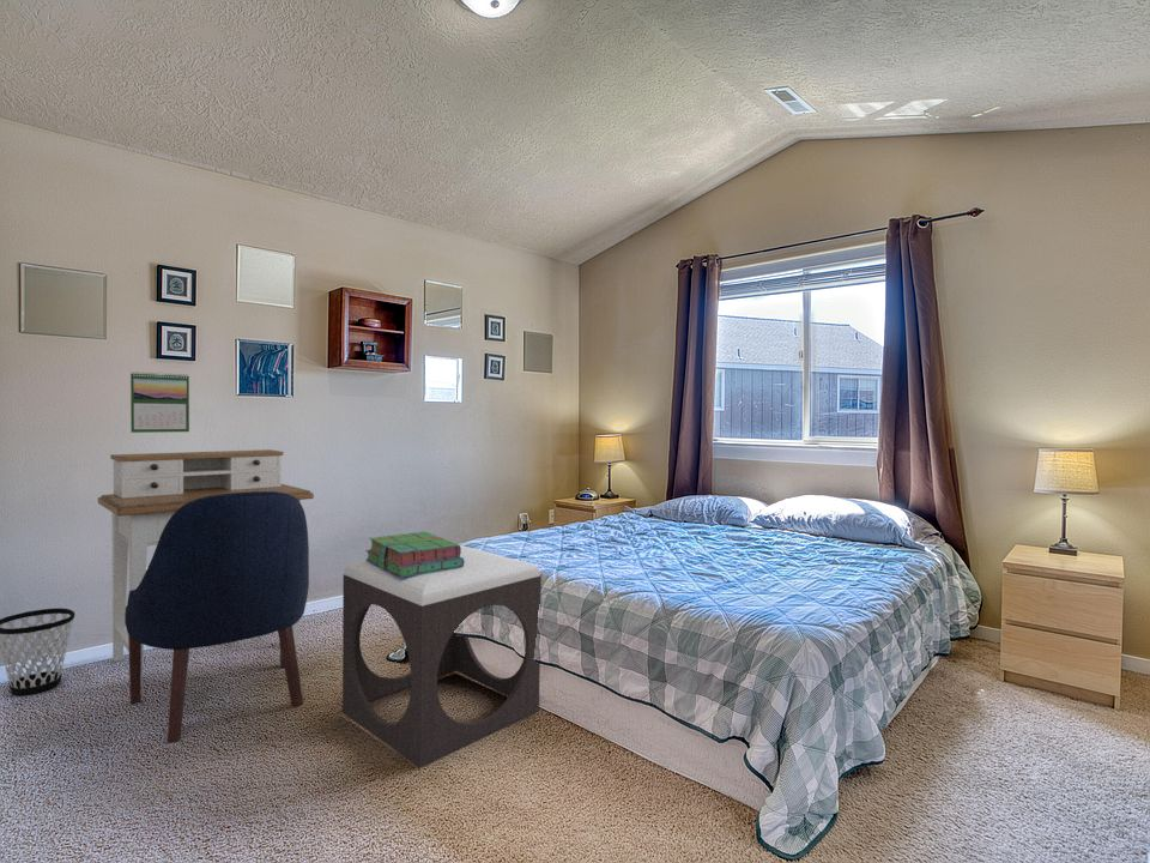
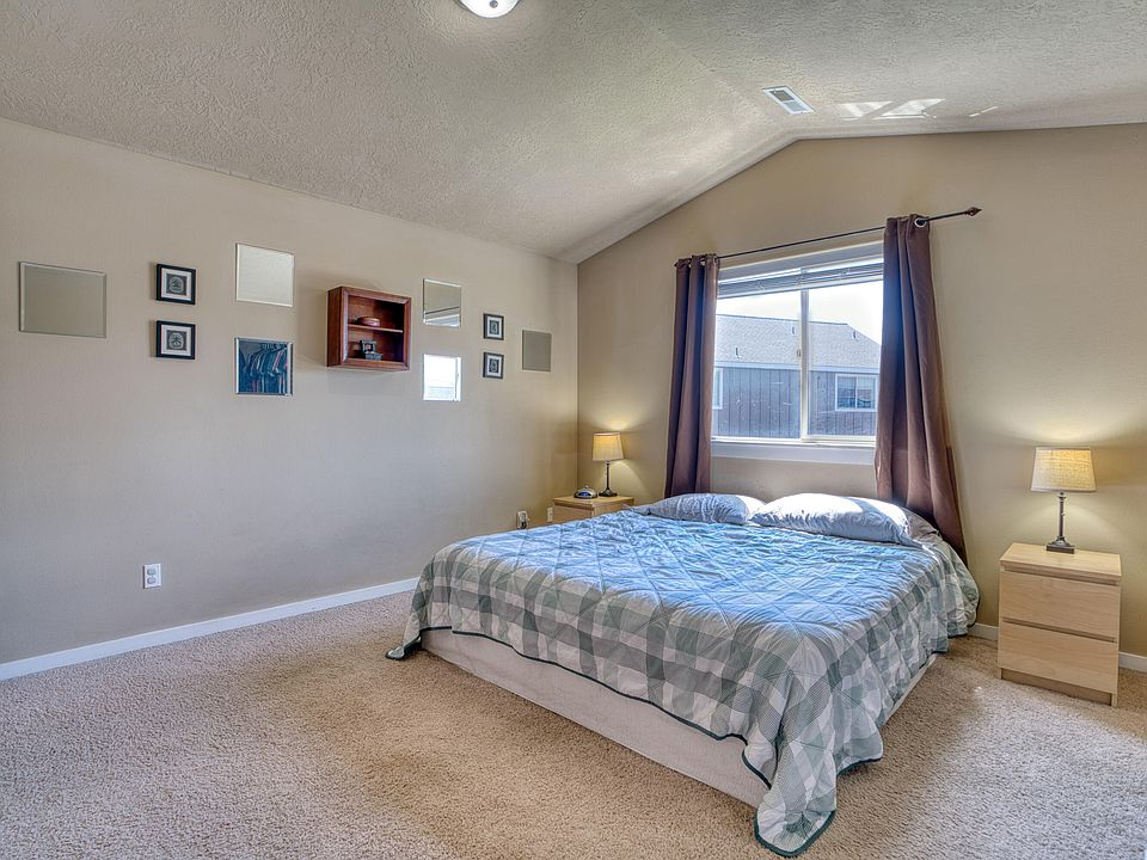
- stack of books [364,531,465,578]
- wastebasket [0,606,75,696]
- footstool [341,544,543,770]
- chair [125,491,310,744]
- desk [97,448,315,687]
- calendar [129,370,190,434]
